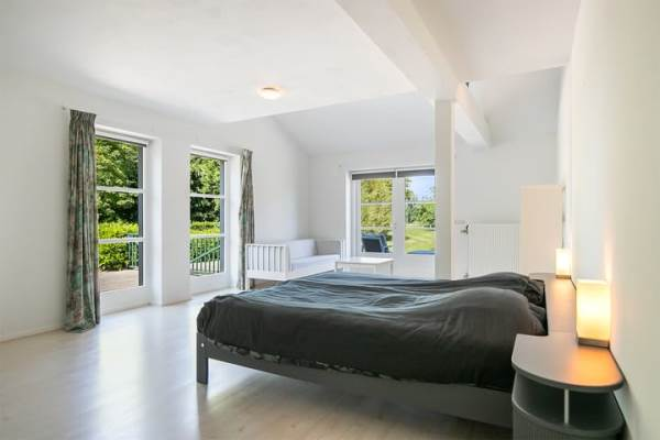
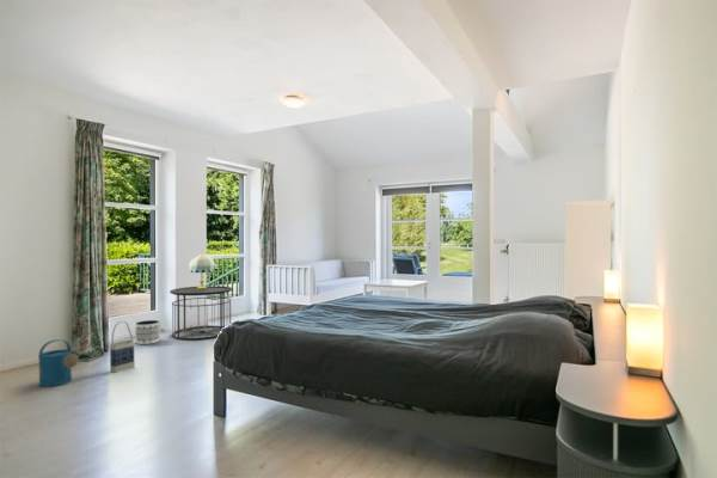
+ planter [134,319,160,345]
+ watering can [37,338,80,388]
+ table lamp [188,252,216,288]
+ side table [168,284,234,342]
+ bag [109,320,136,374]
